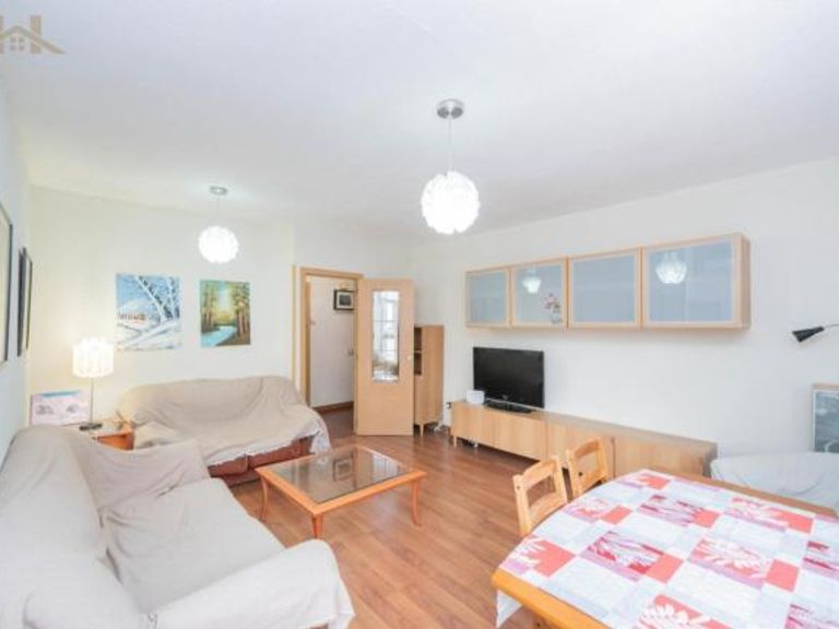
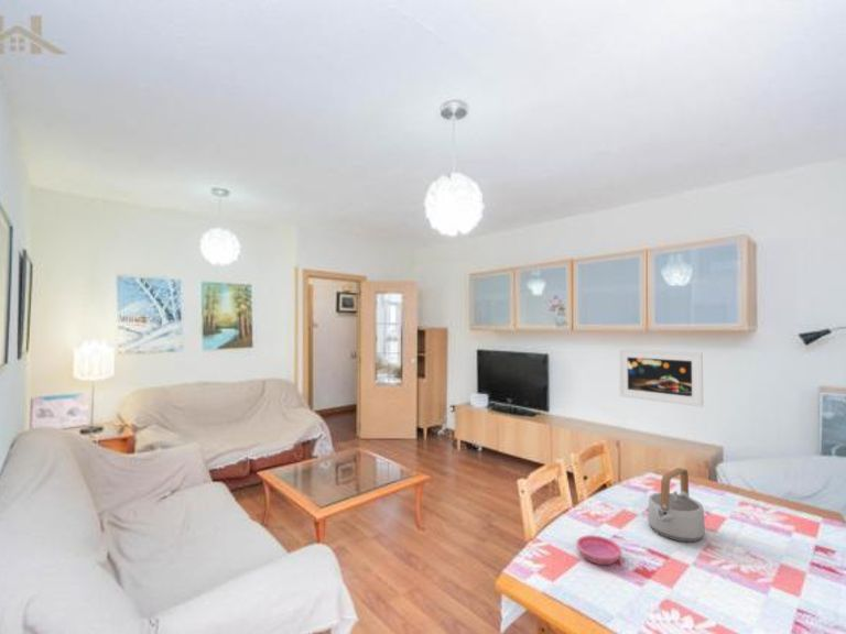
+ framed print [618,348,704,408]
+ teapot [647,467,706,543]
+ saucer [575,534,622,566]
